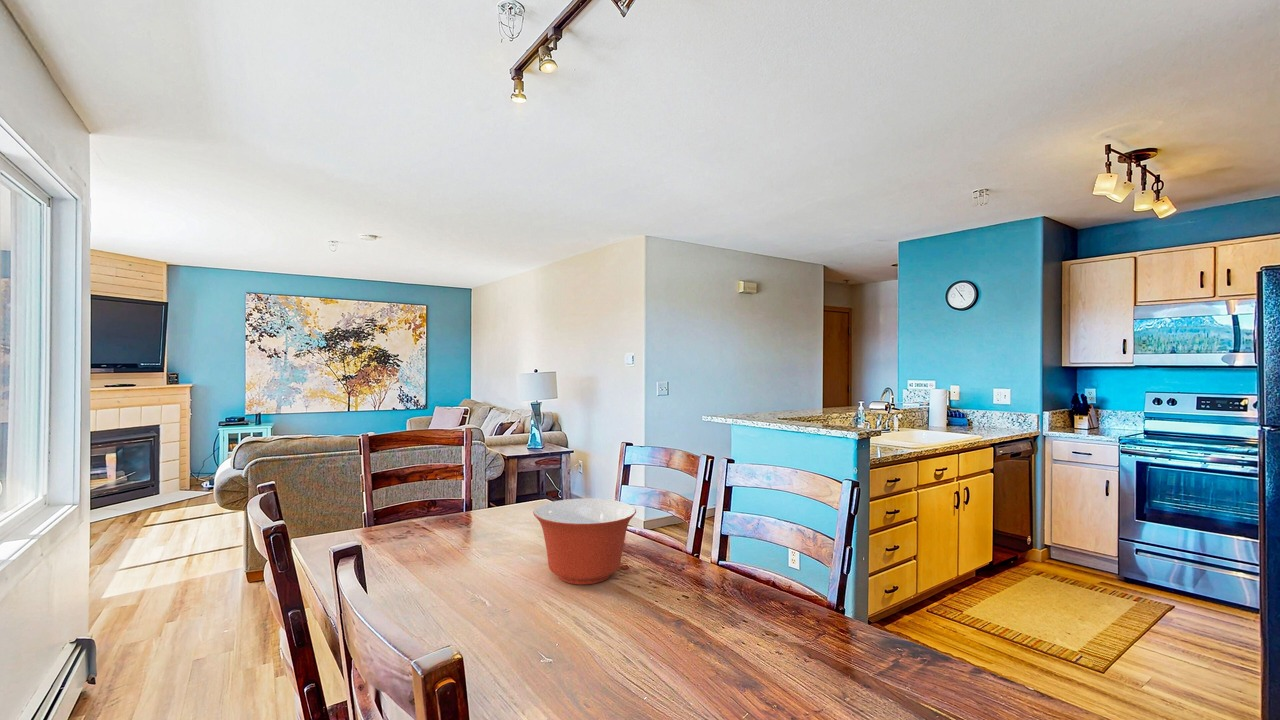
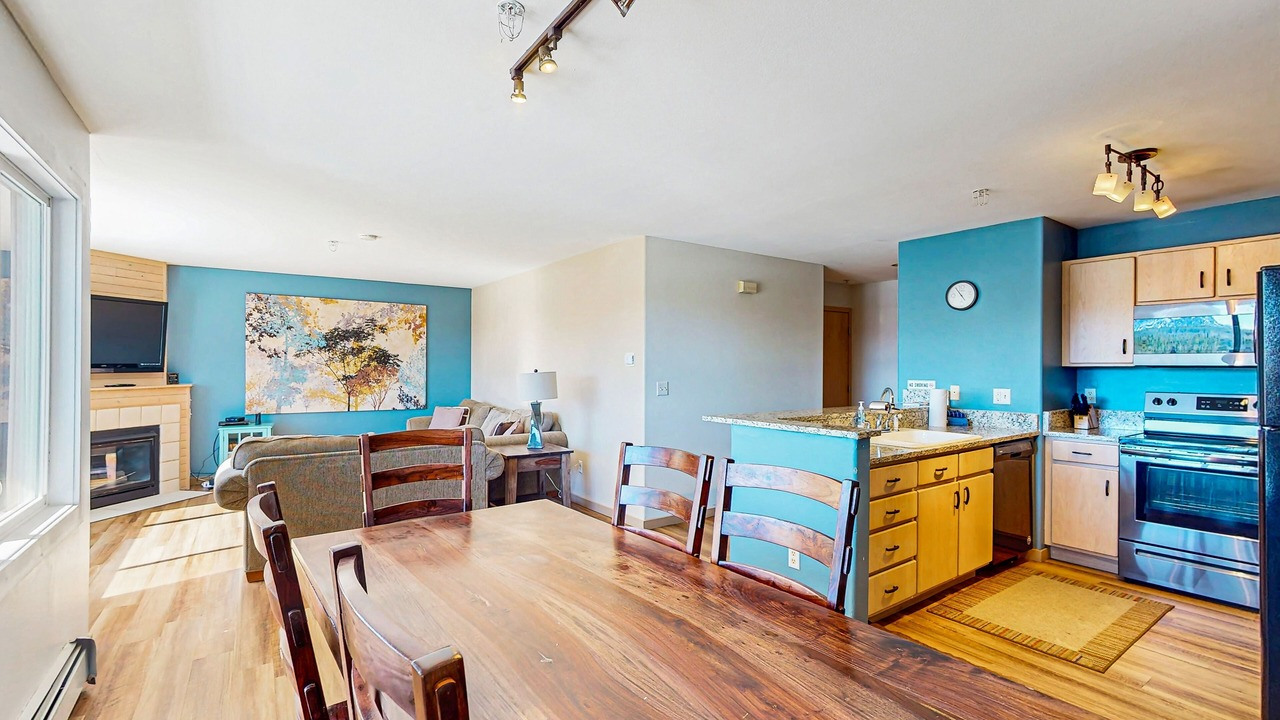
- mixing bowl [532,498,637,586]
